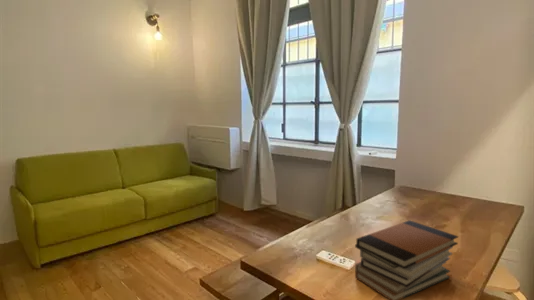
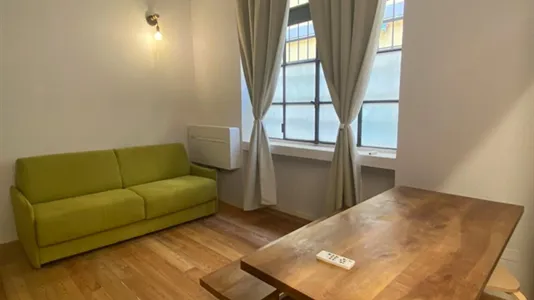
- book stack [354,219,459,300]
